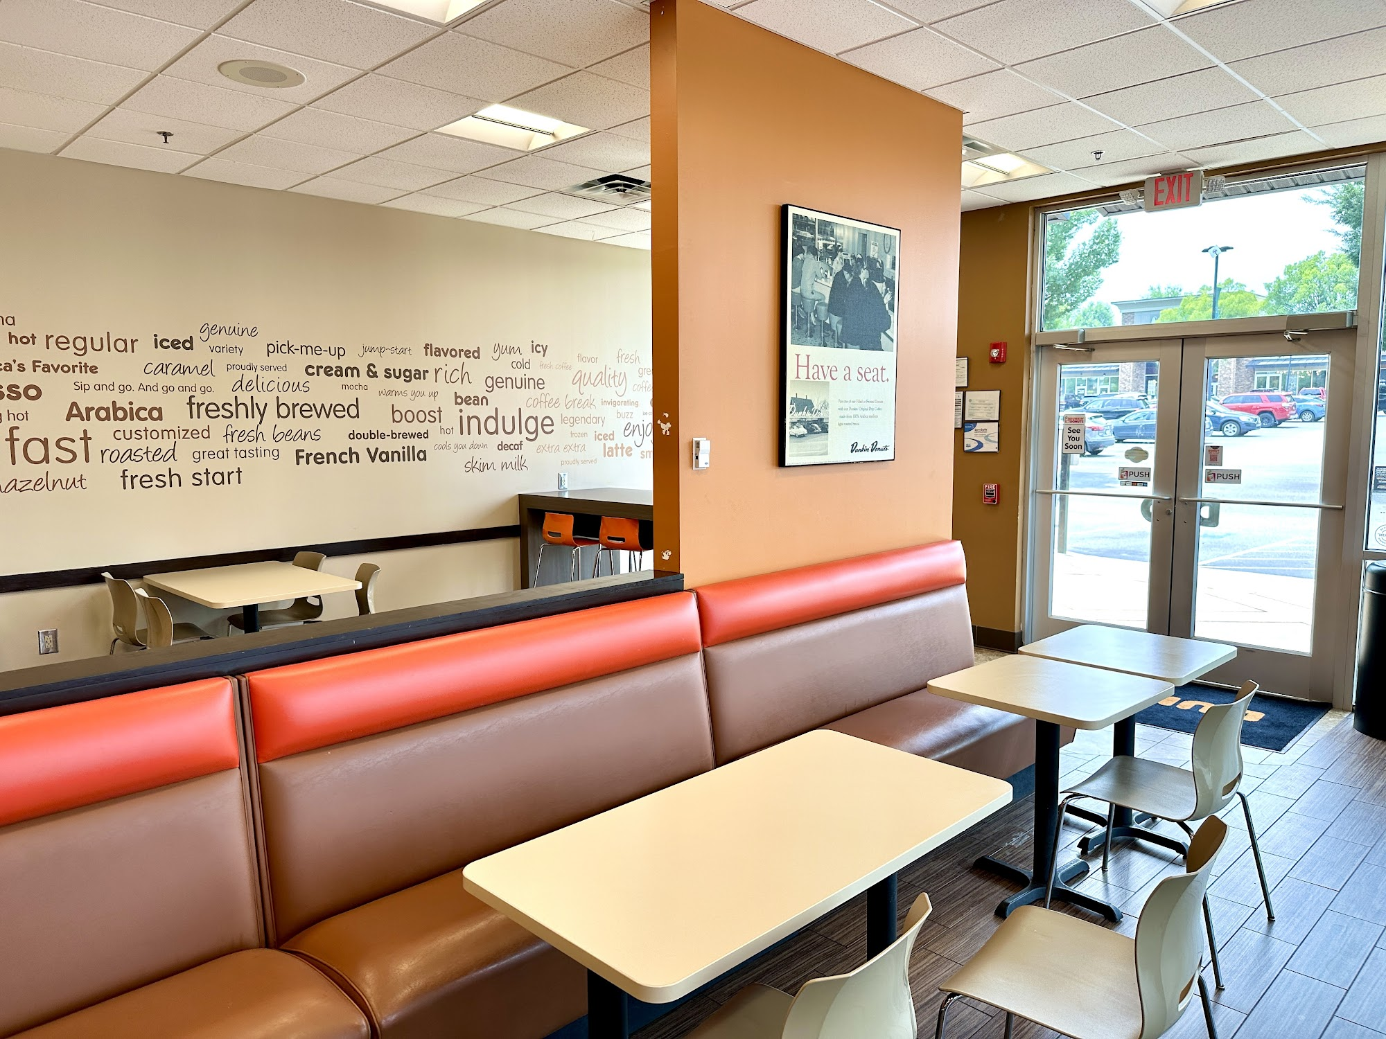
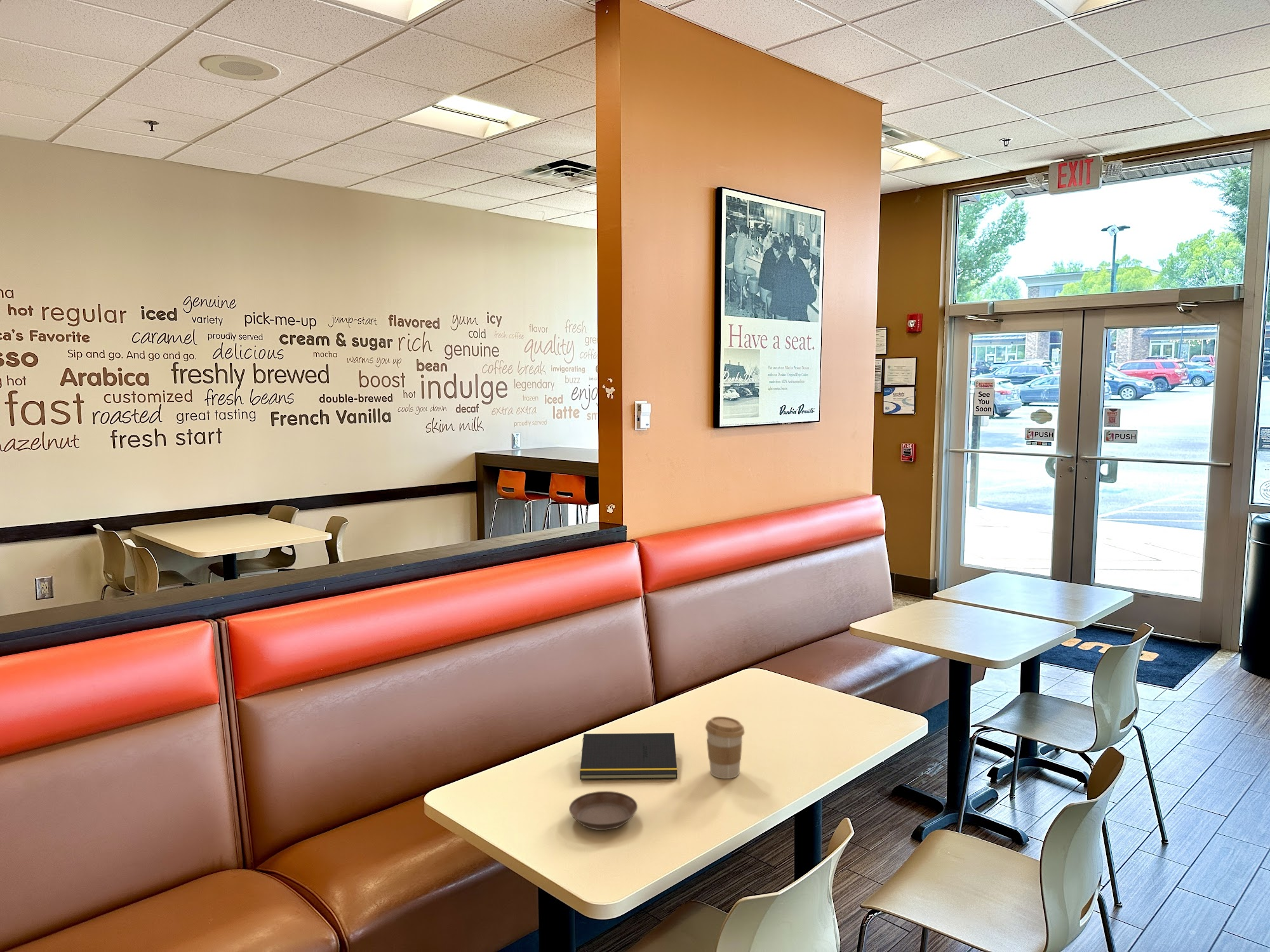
+ coffee cup [705,716,745,779]
+ saucer [568,791,638,831]
+ notepad [579,732,678,780]
